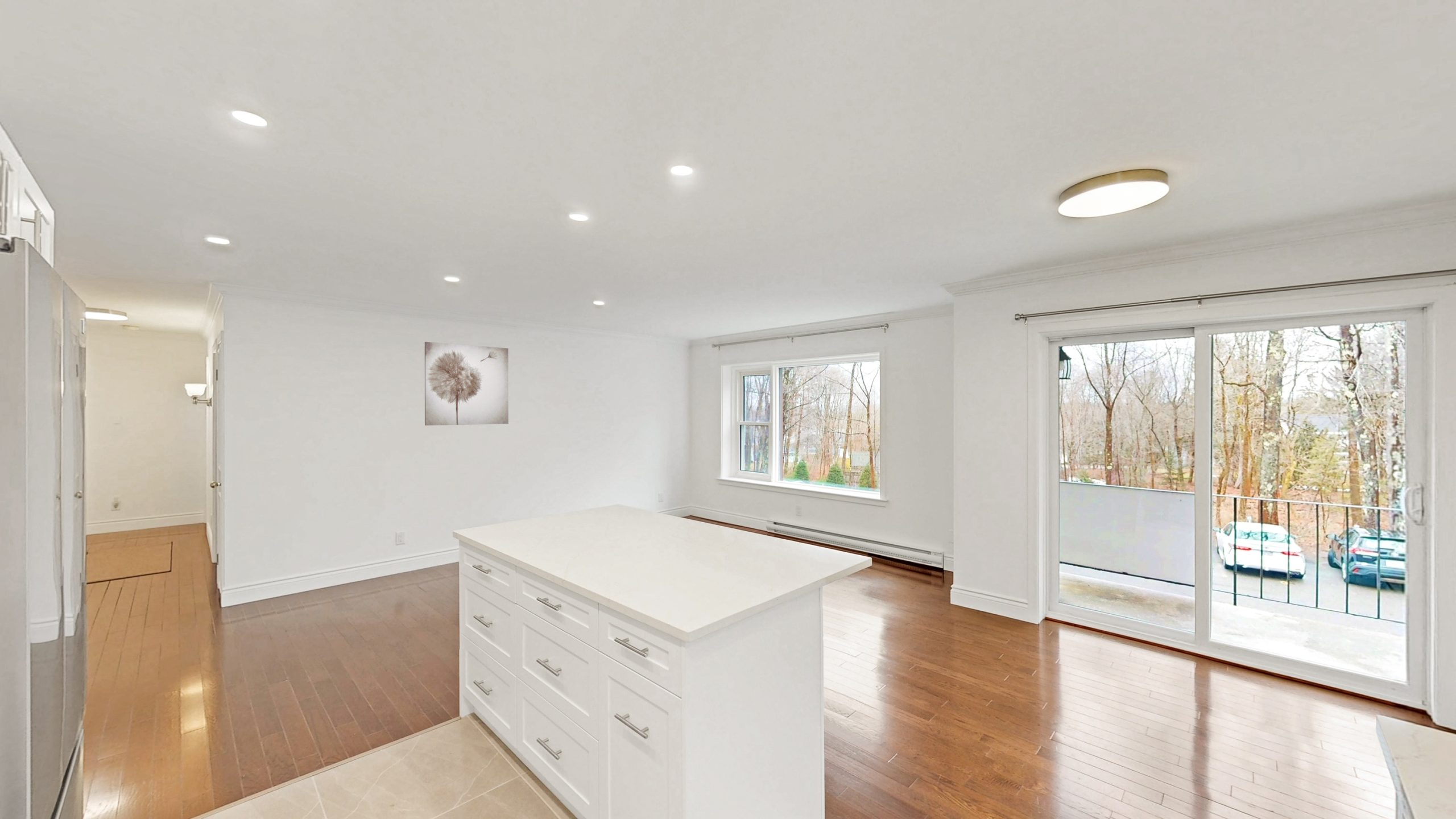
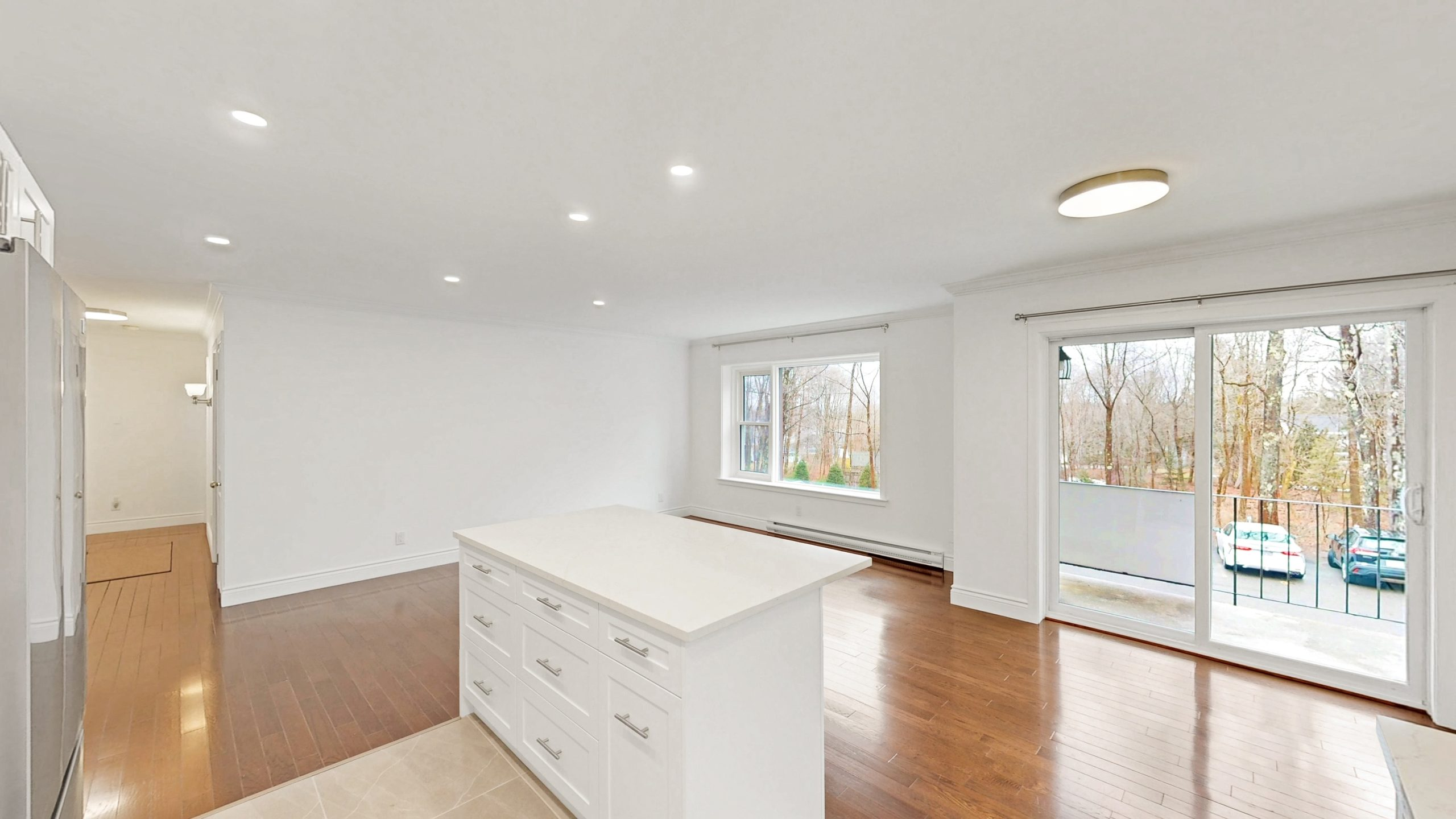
- wall art [424,341,509,426]
